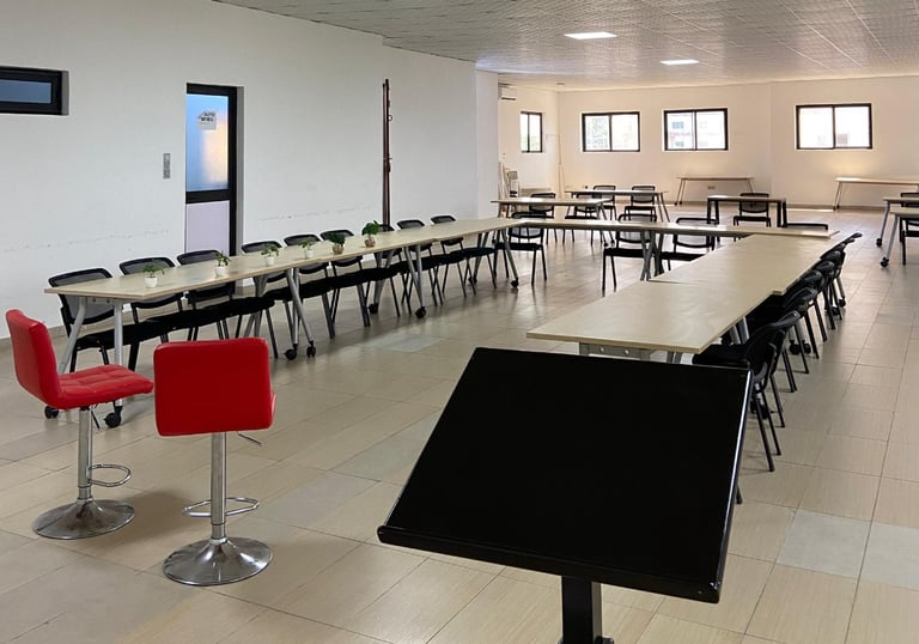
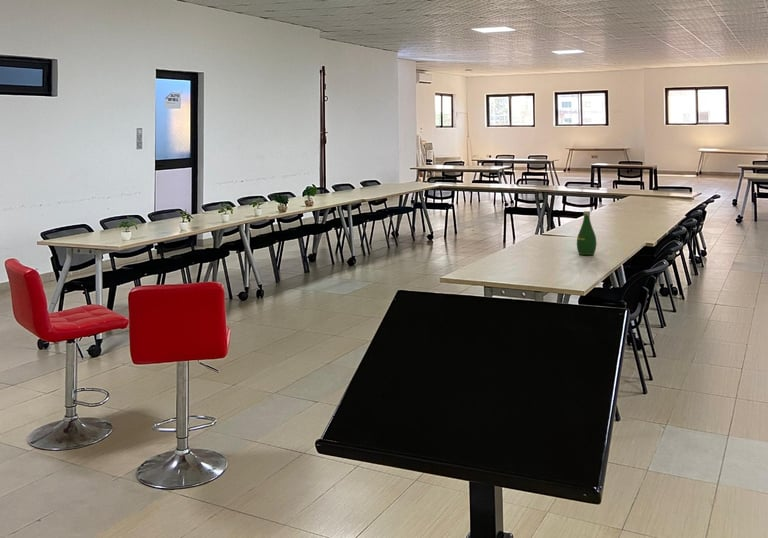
+ bottle [576,210,597,256]
